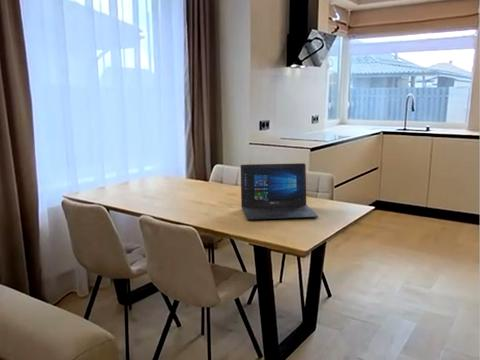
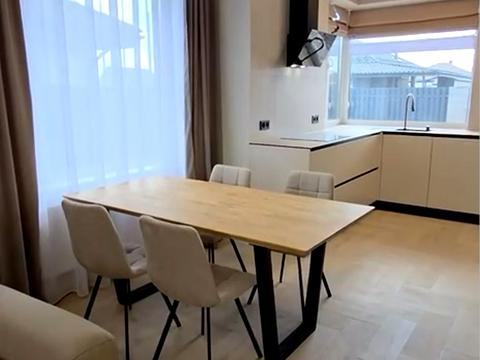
- laptop [240,162,319,221]
